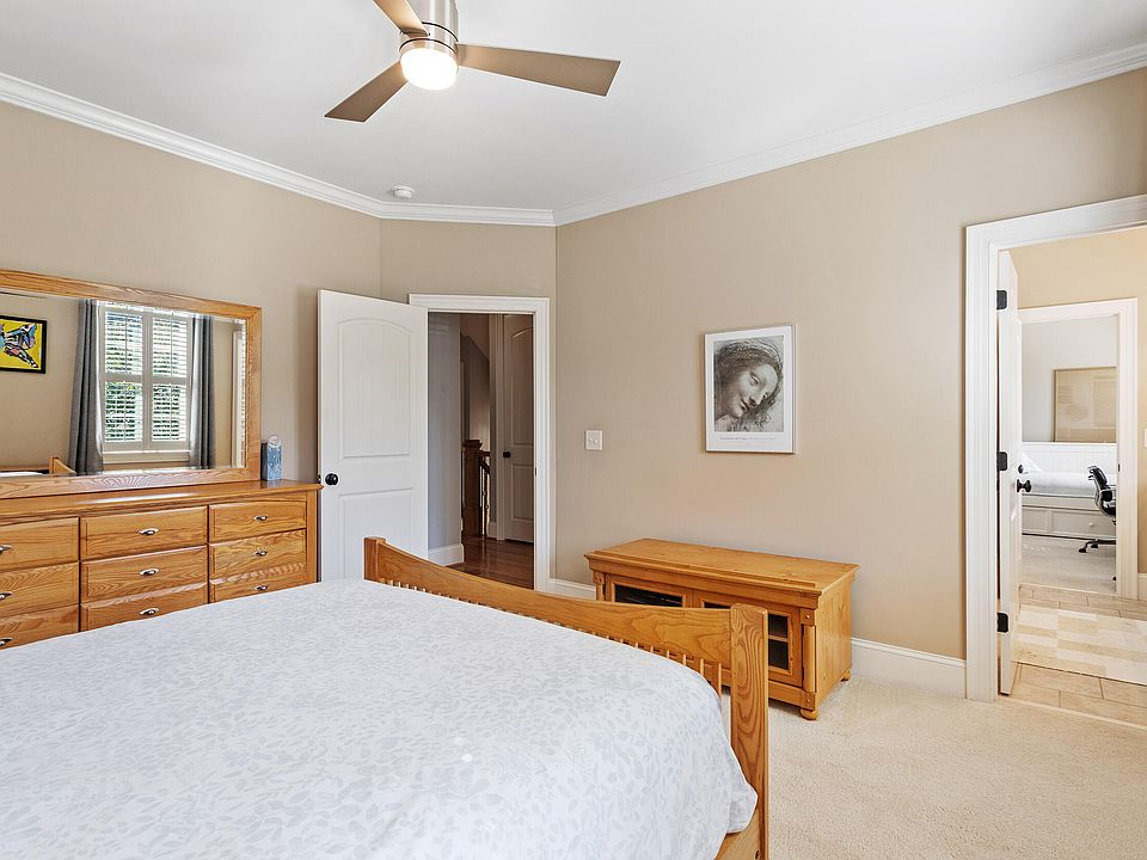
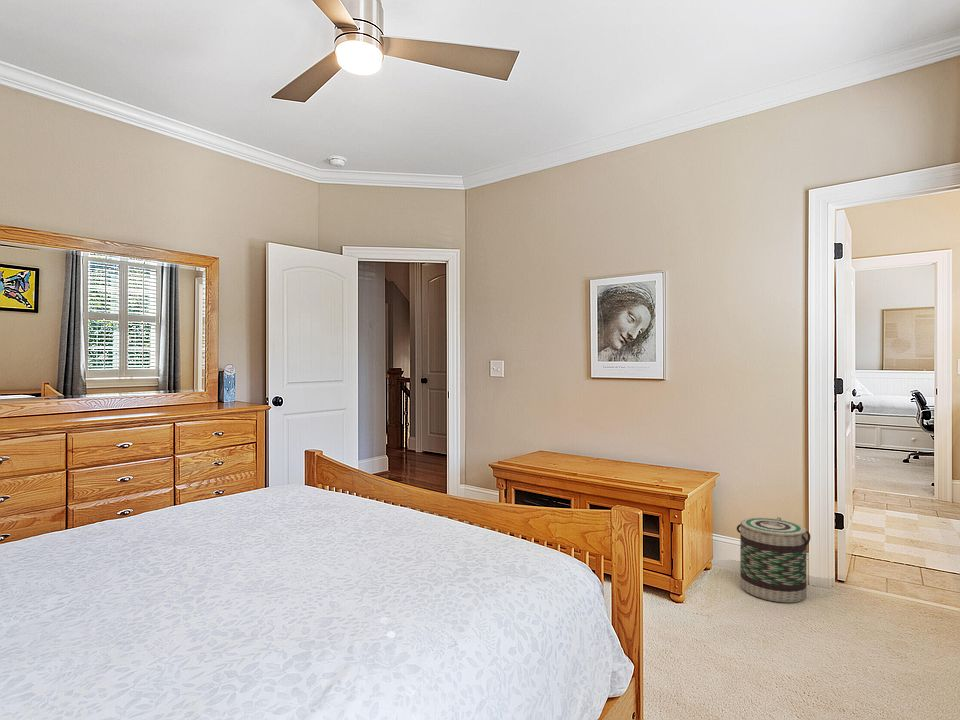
+ basket [736,516,811,604]
